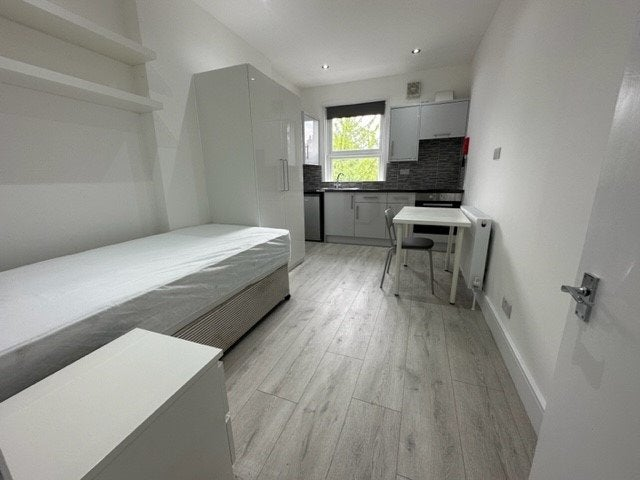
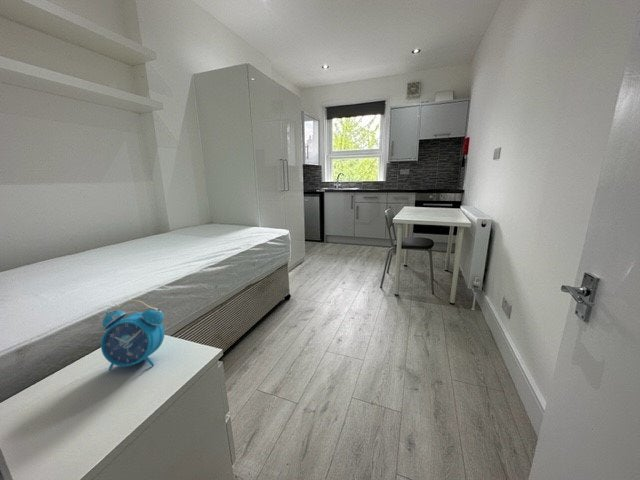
+ alarm clock [100,299,165,371]
